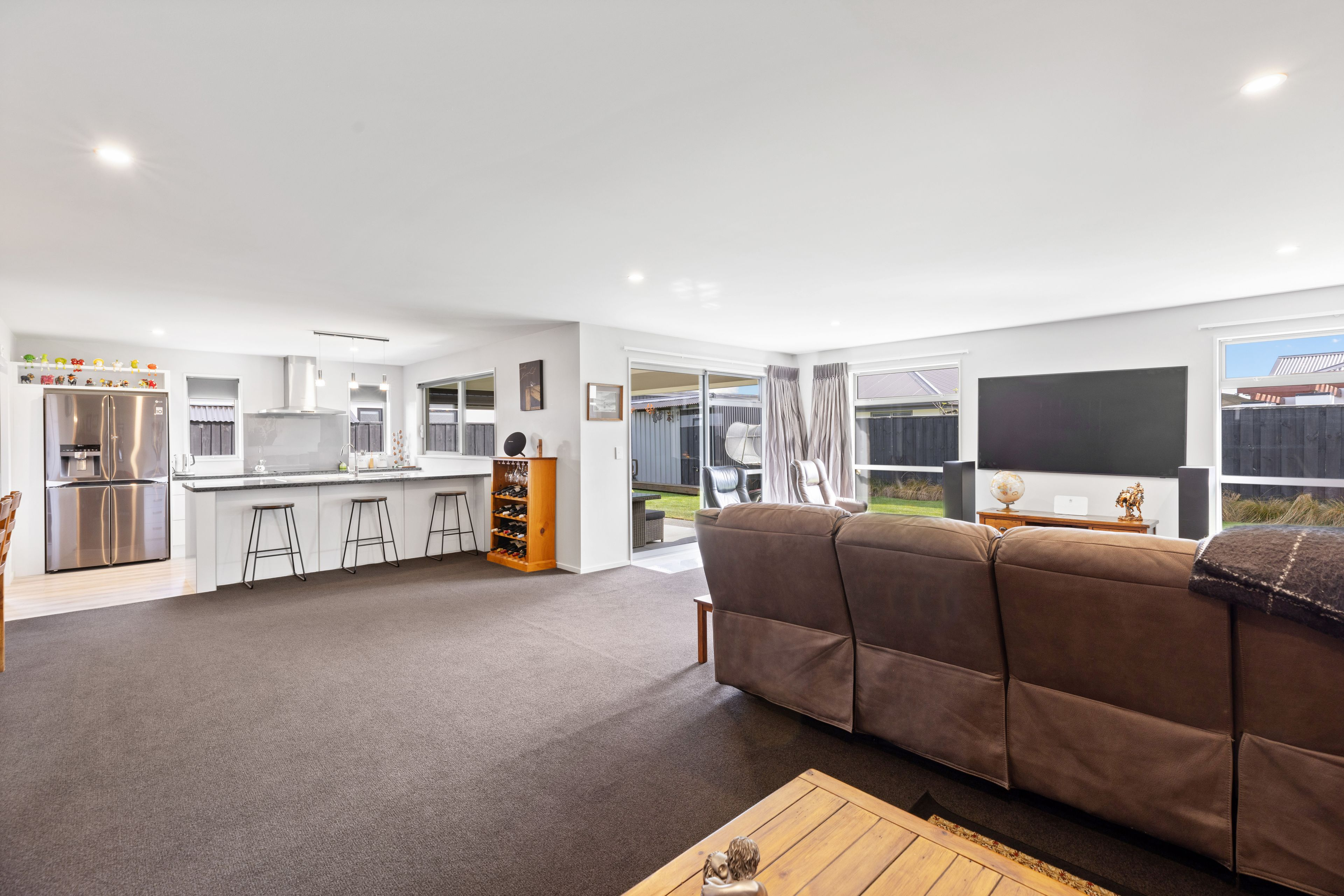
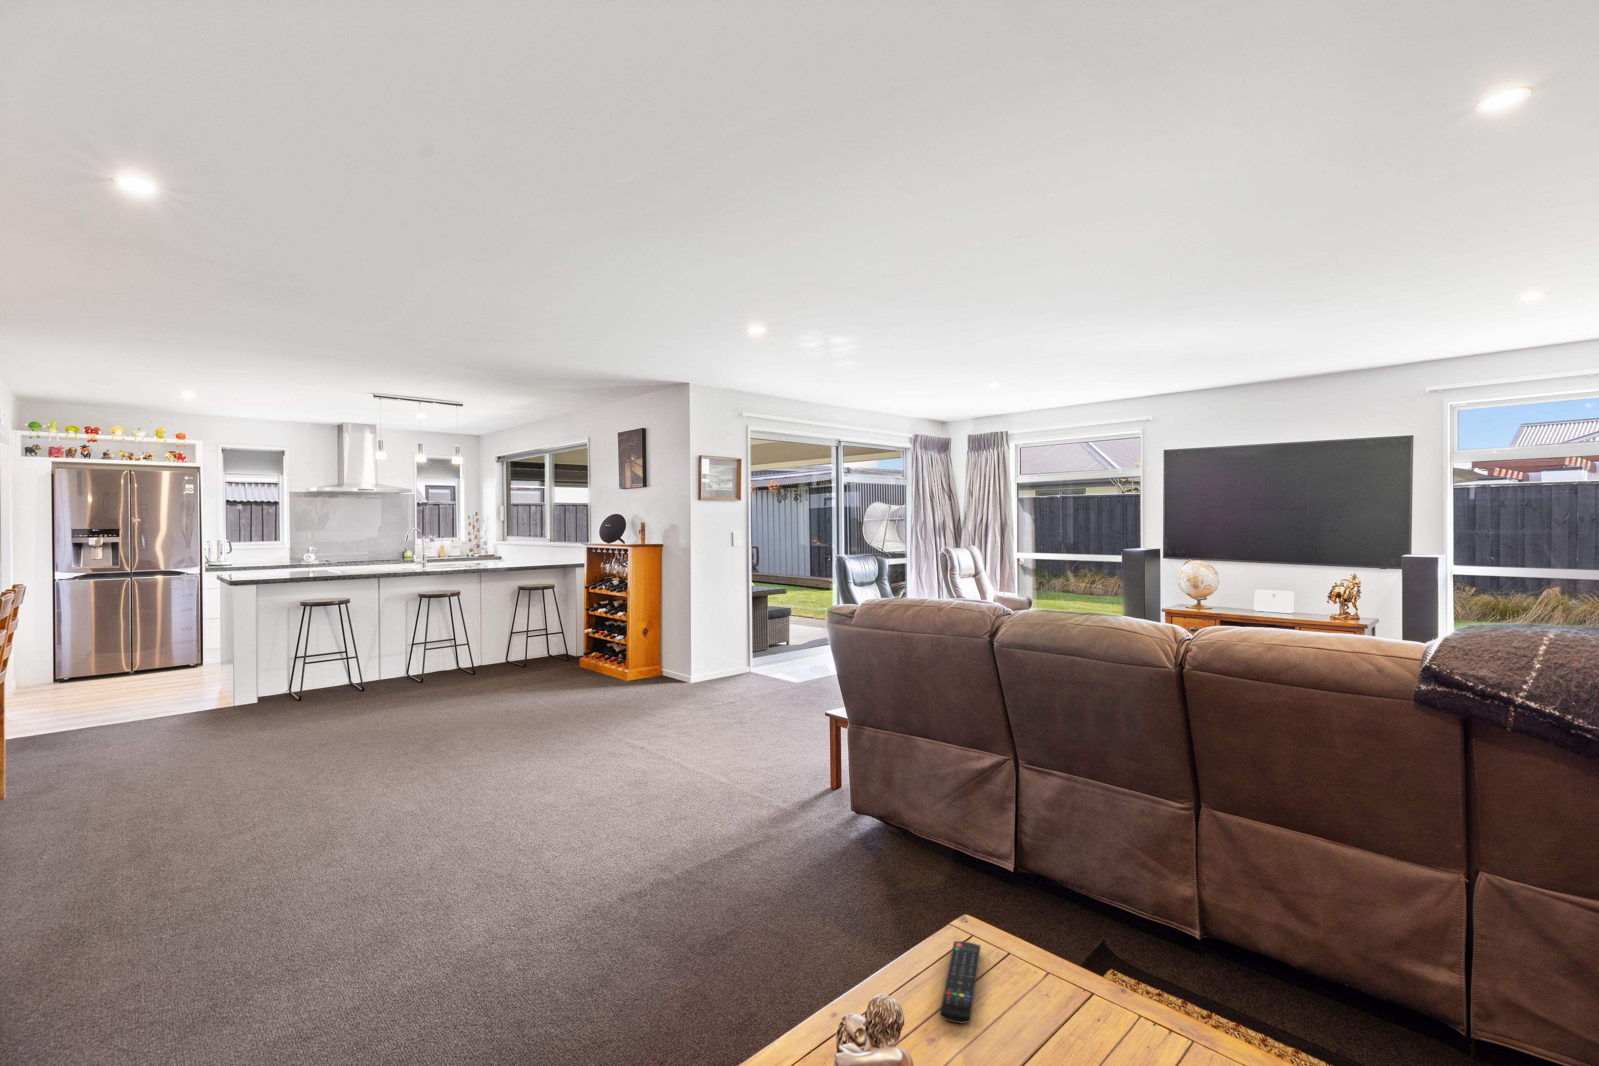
+ remote control [940,941,982,1024]
